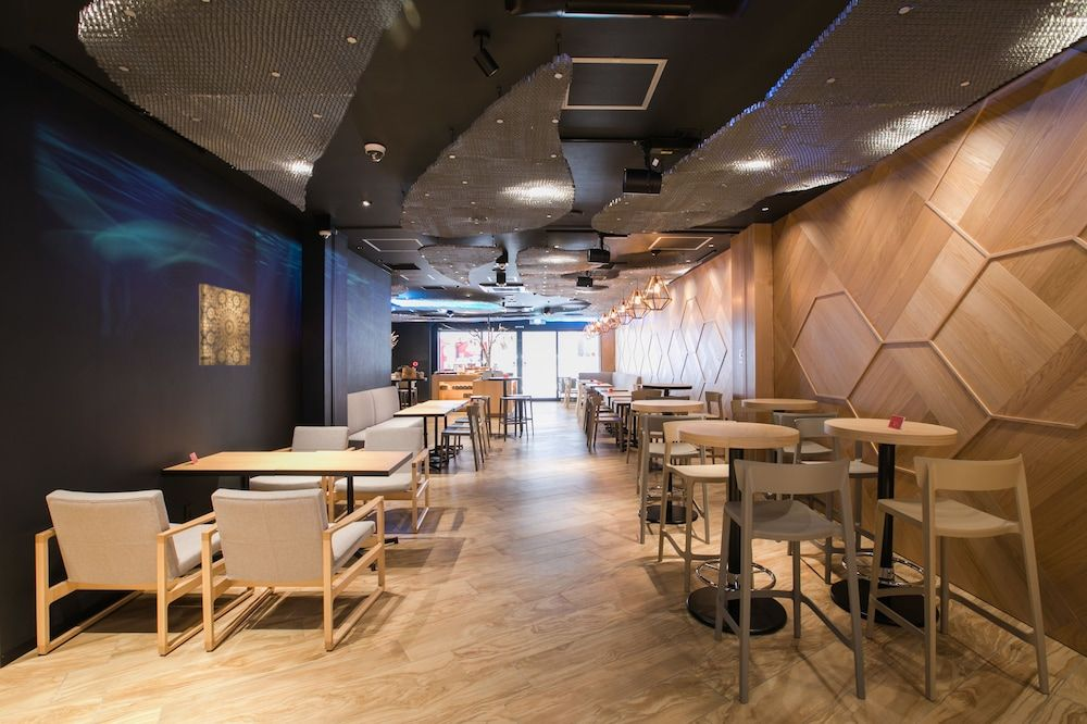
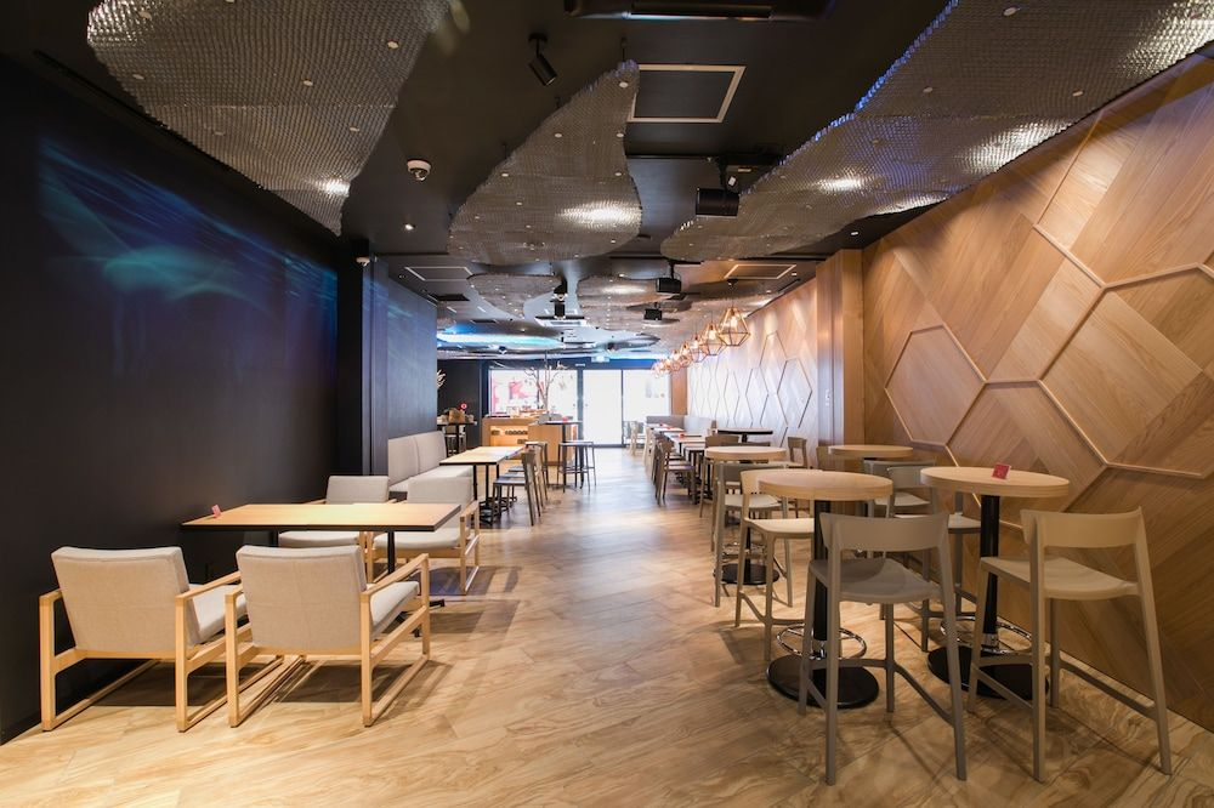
- wall art [198,283,251,366]
